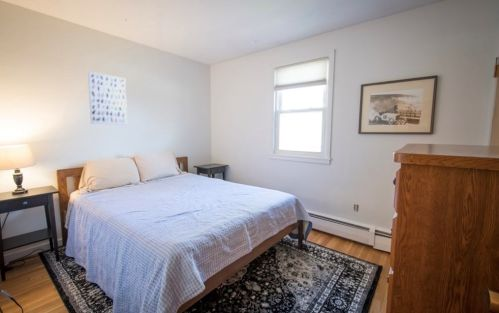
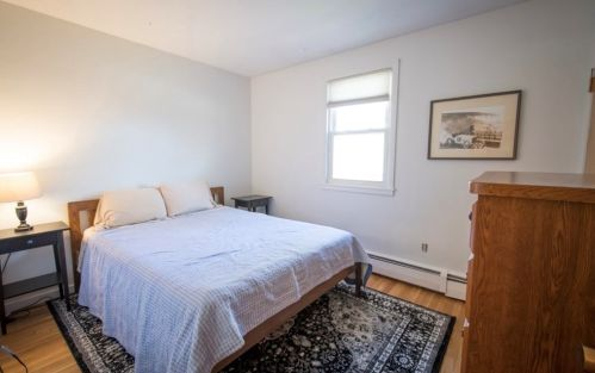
- wall art [87,71,128,126]
